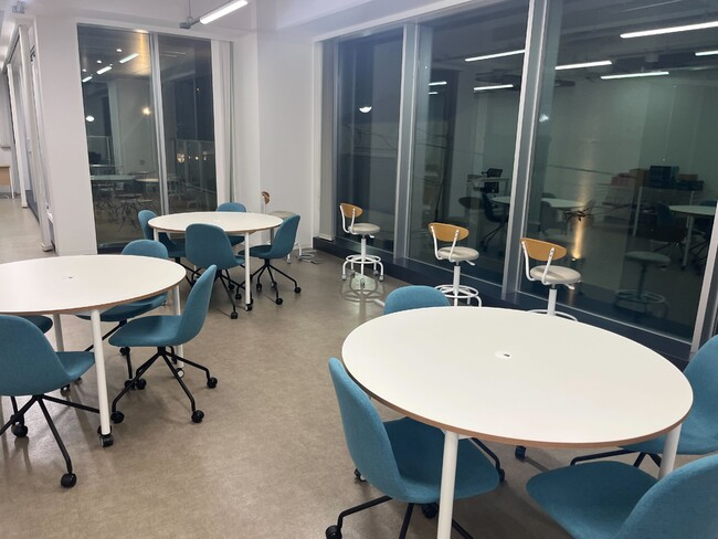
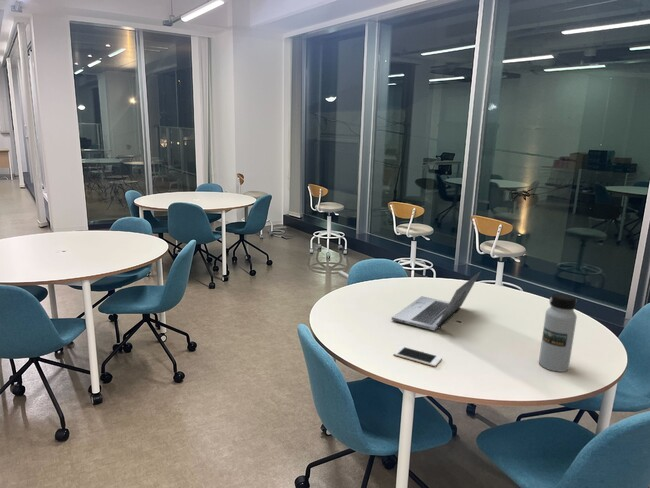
+ water bottle [538,292,578,373]
+ cell phone [392,345,443,367]
+ laptop [391,270,482,331]
